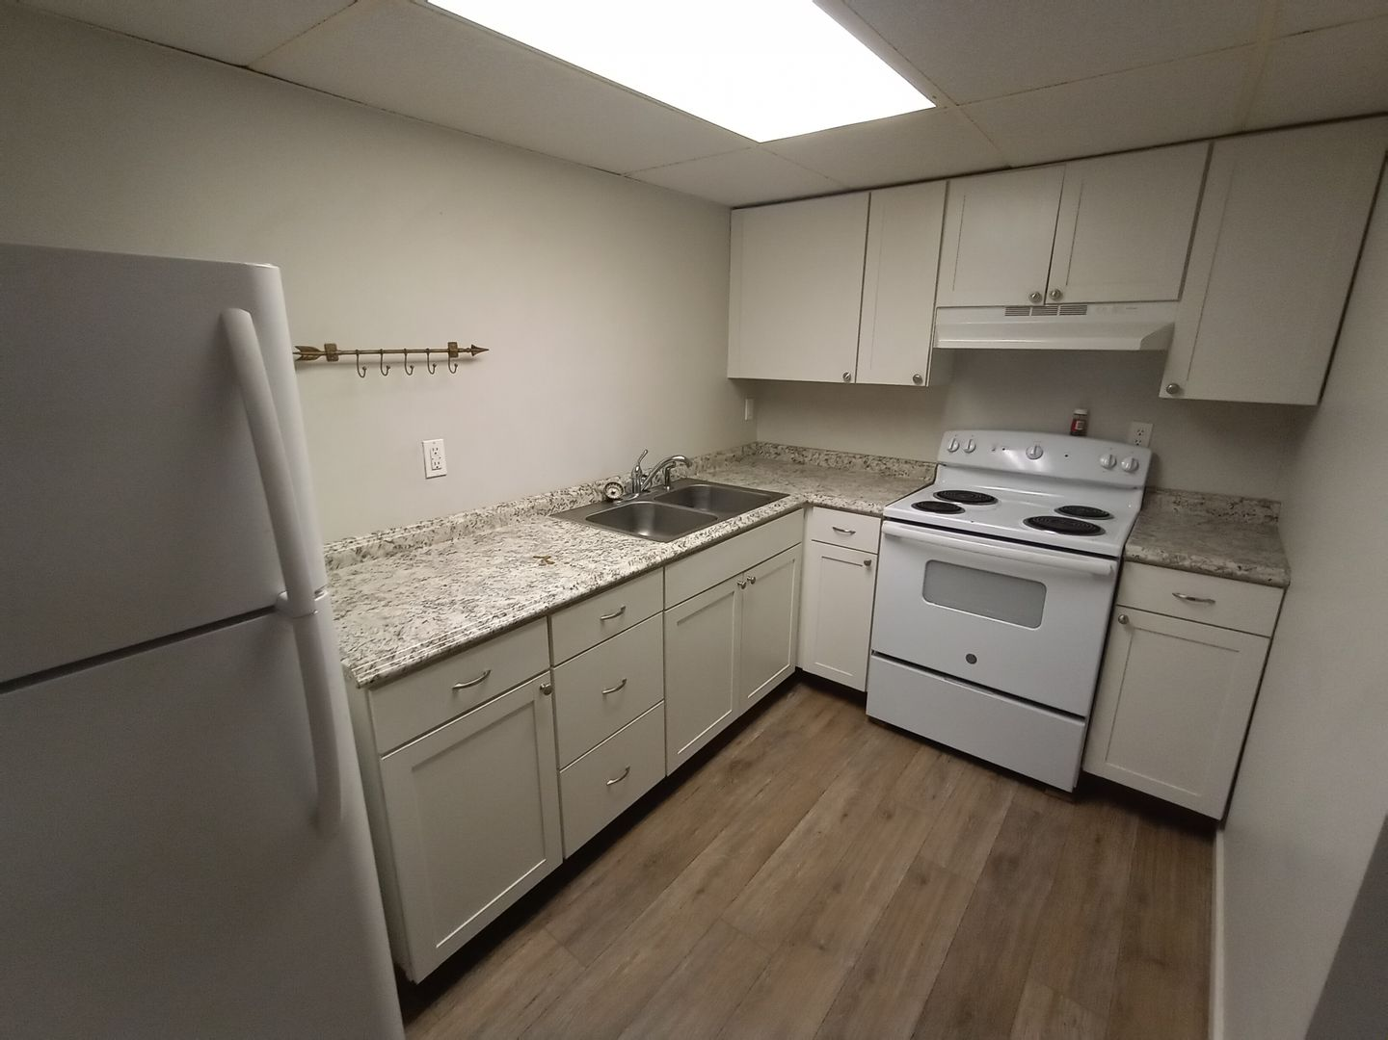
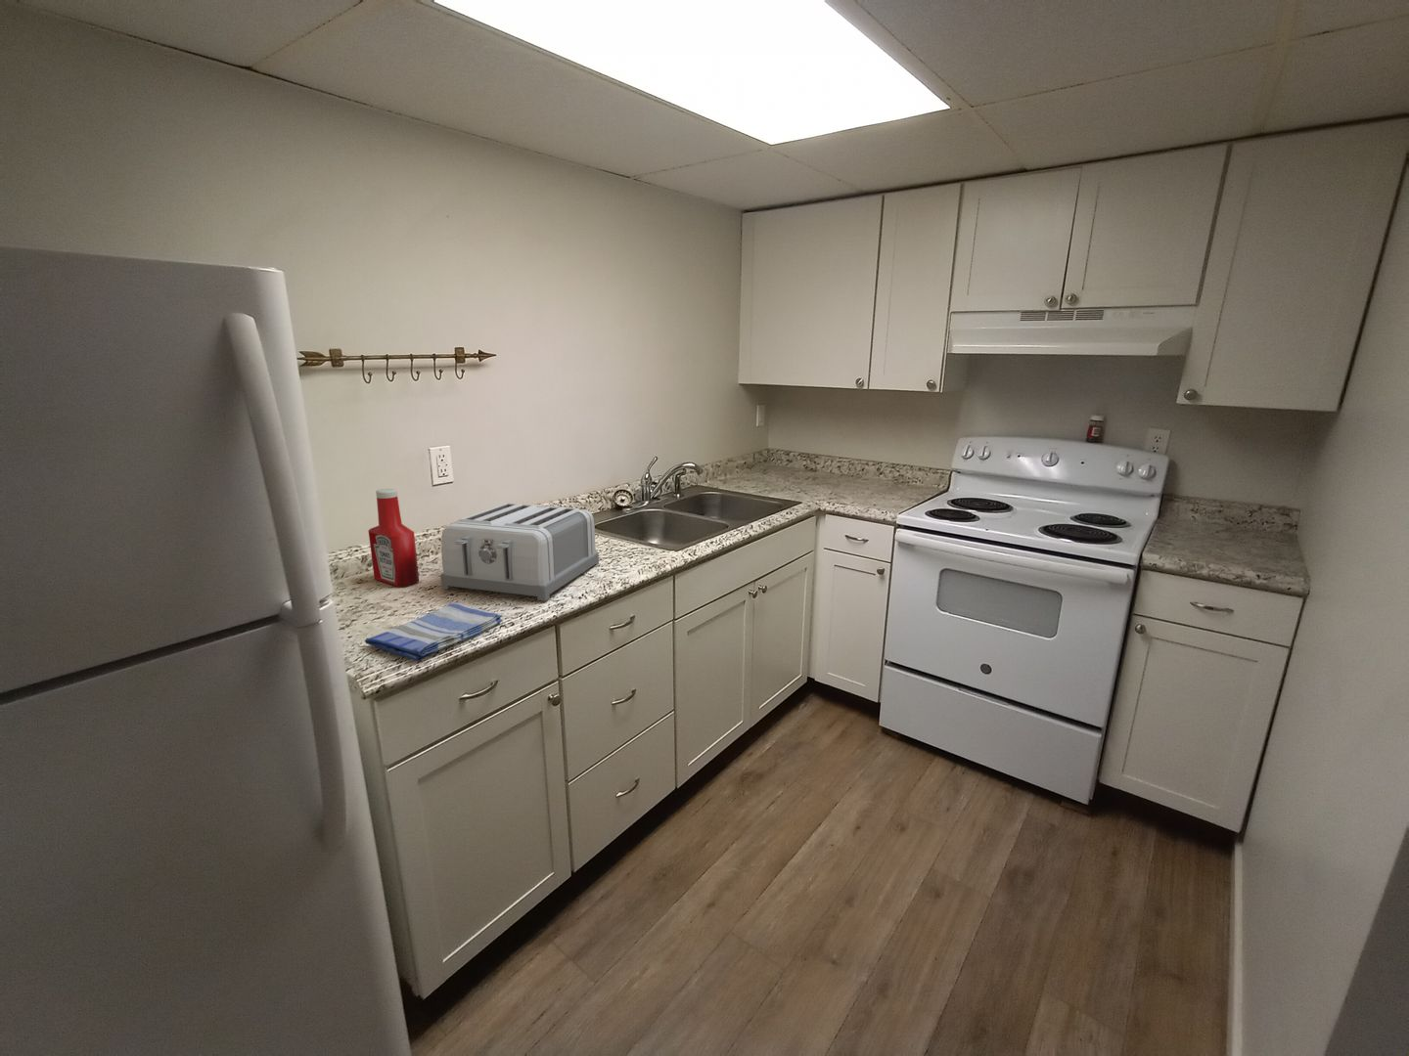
+ toaster [439,501,600,601]
+ soap bottle [367,488,419,588]
+ dish towel [364,602,504,662]
